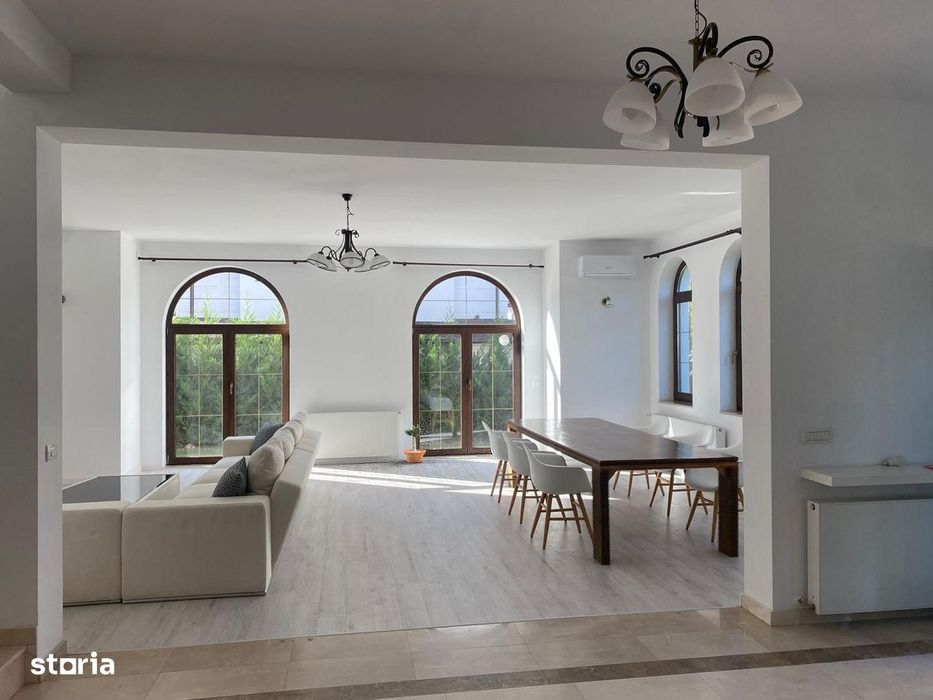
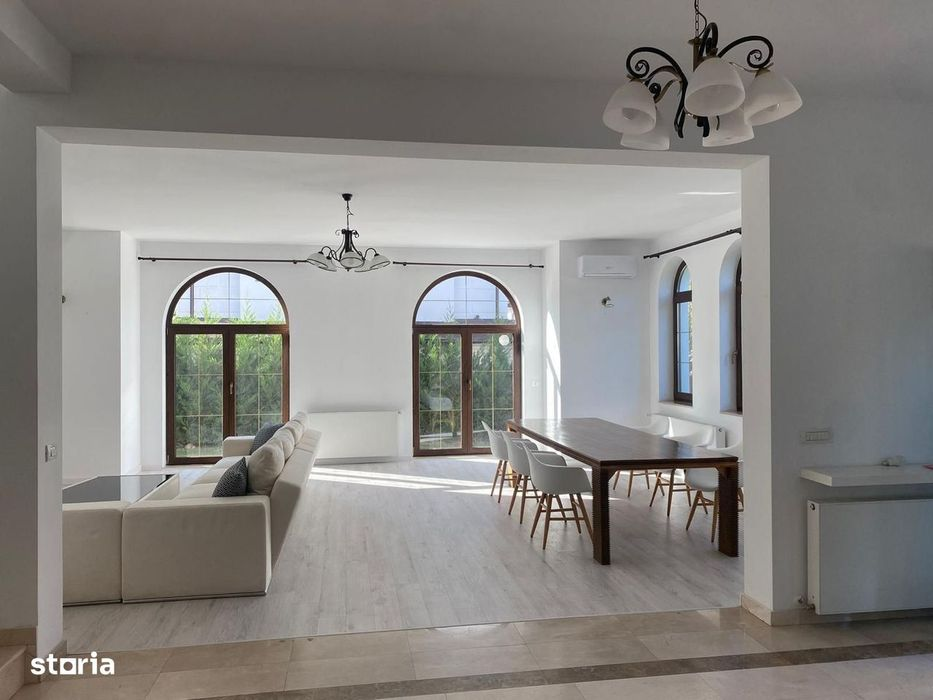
- potted tree [402,424,427,464]
